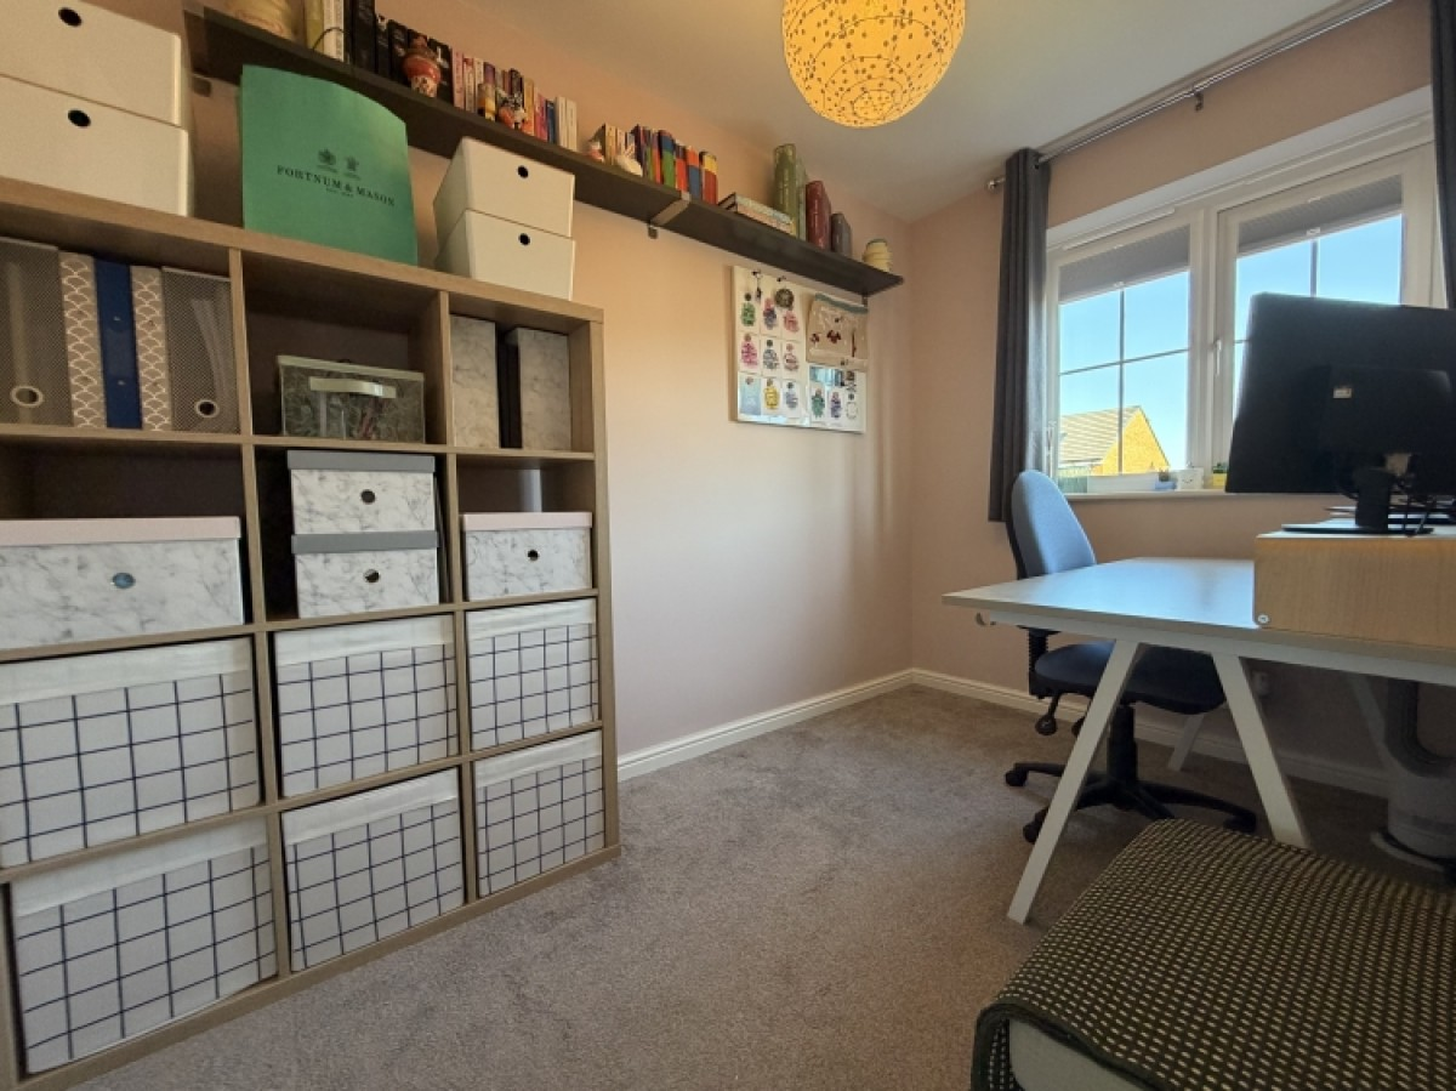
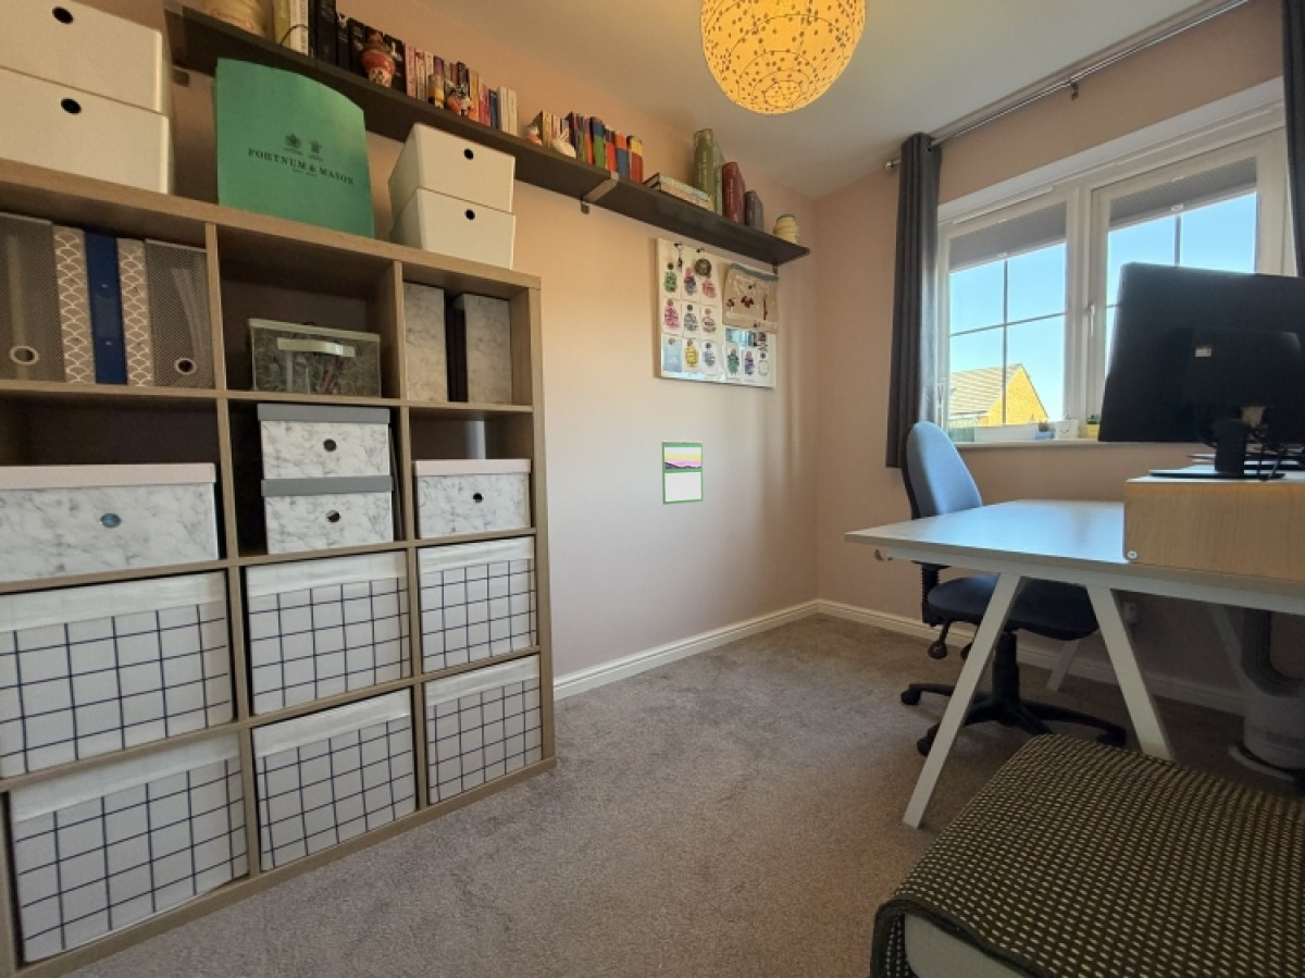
+ calendar [661,438,704,506]
